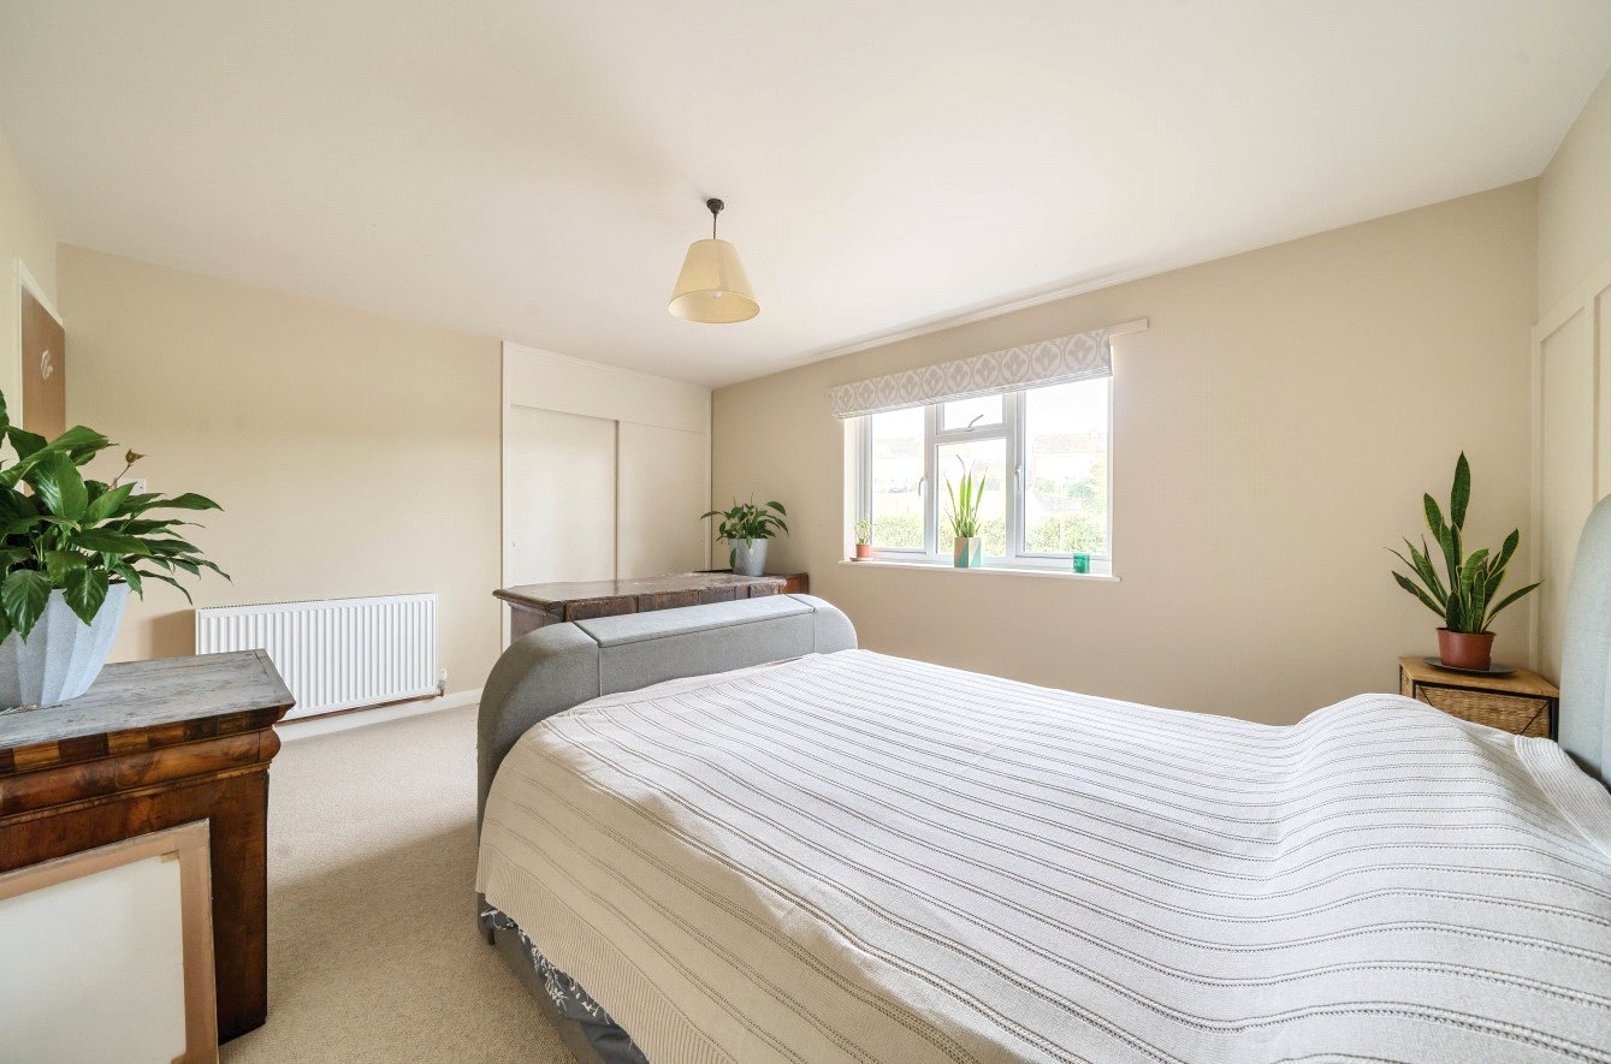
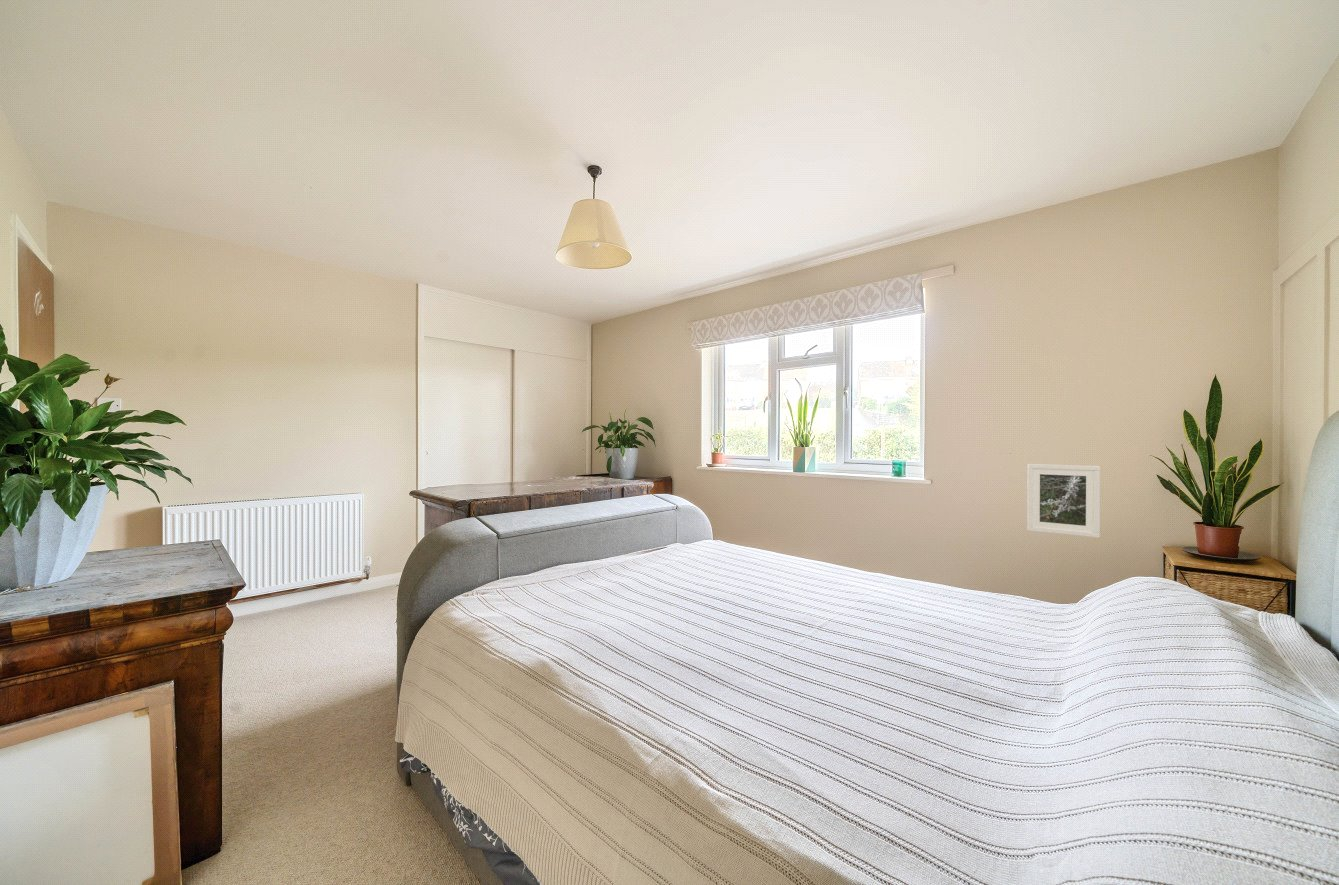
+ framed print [1026,463,1101,539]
